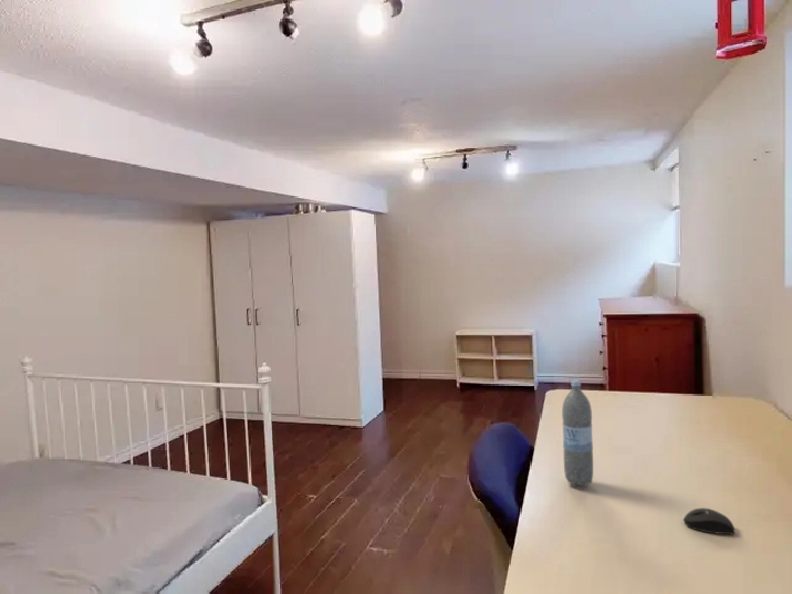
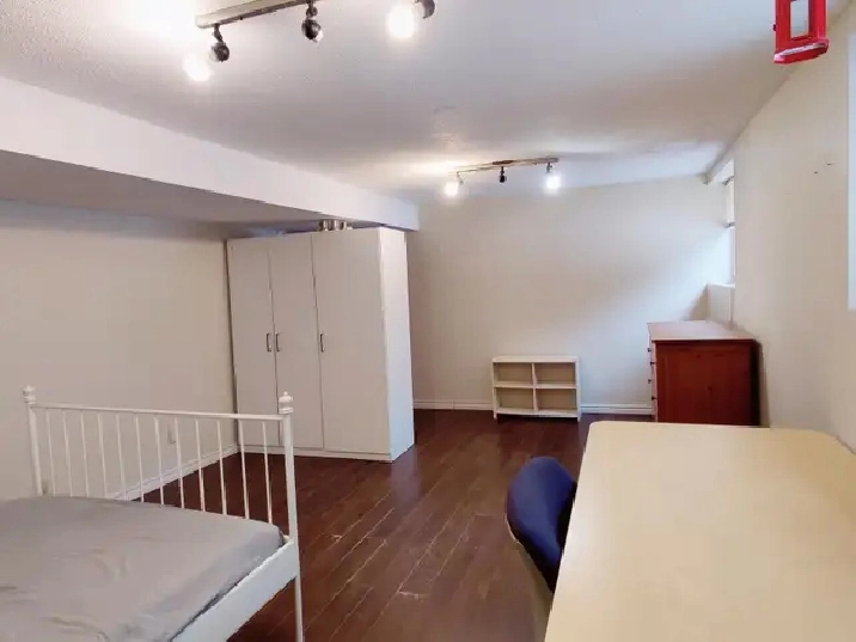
- mouse [682,507,736,535]
- water bottle [561,379,594,487]
